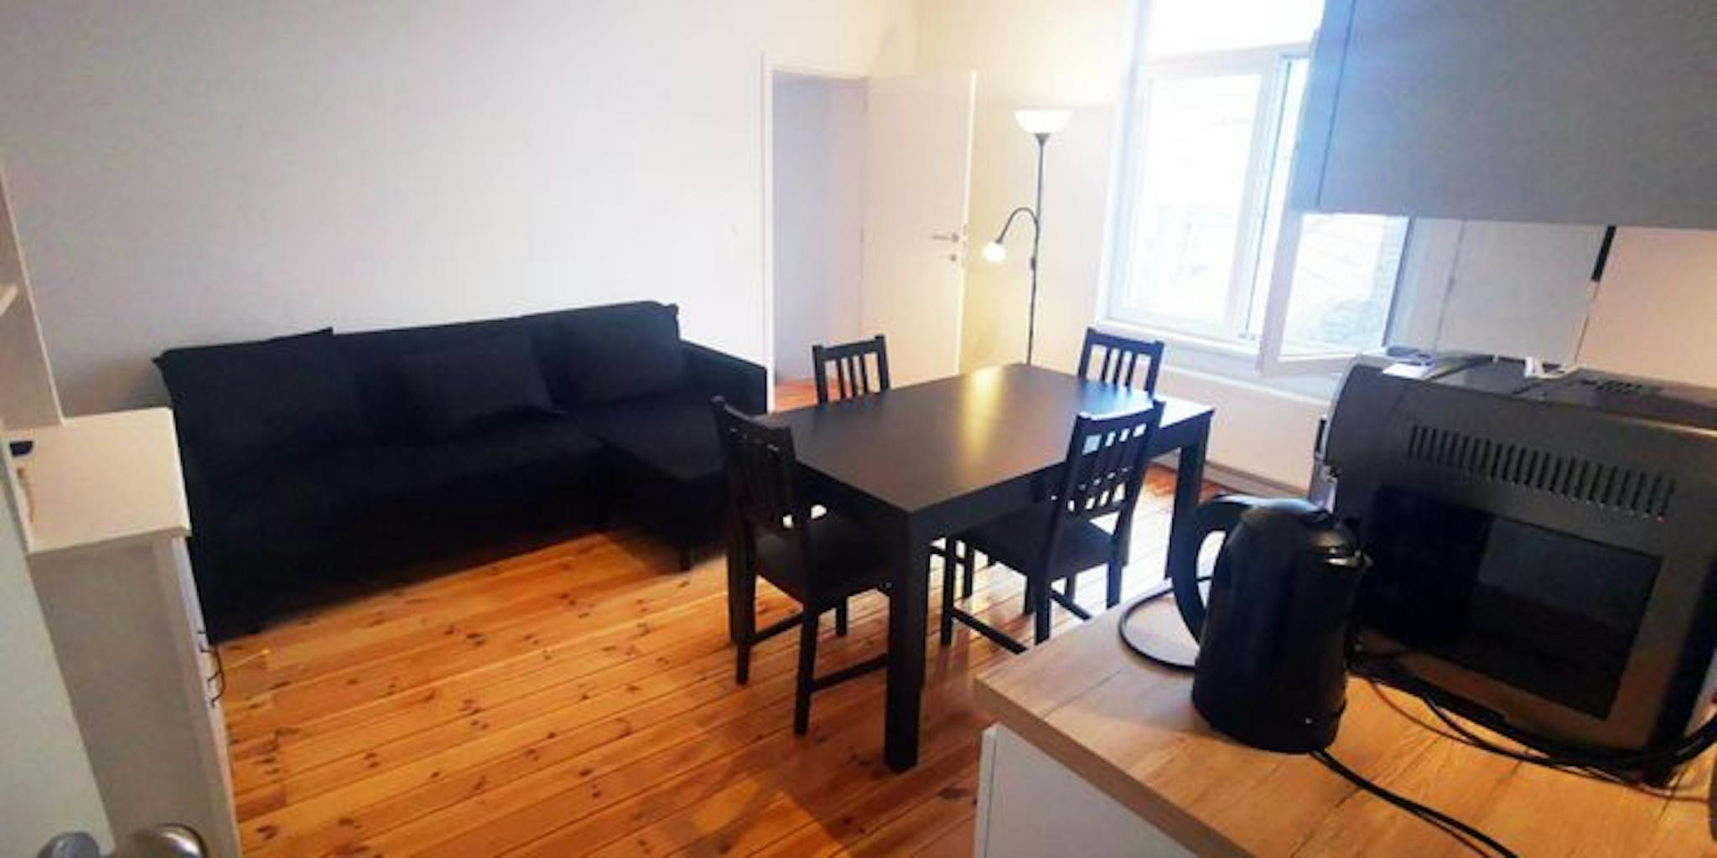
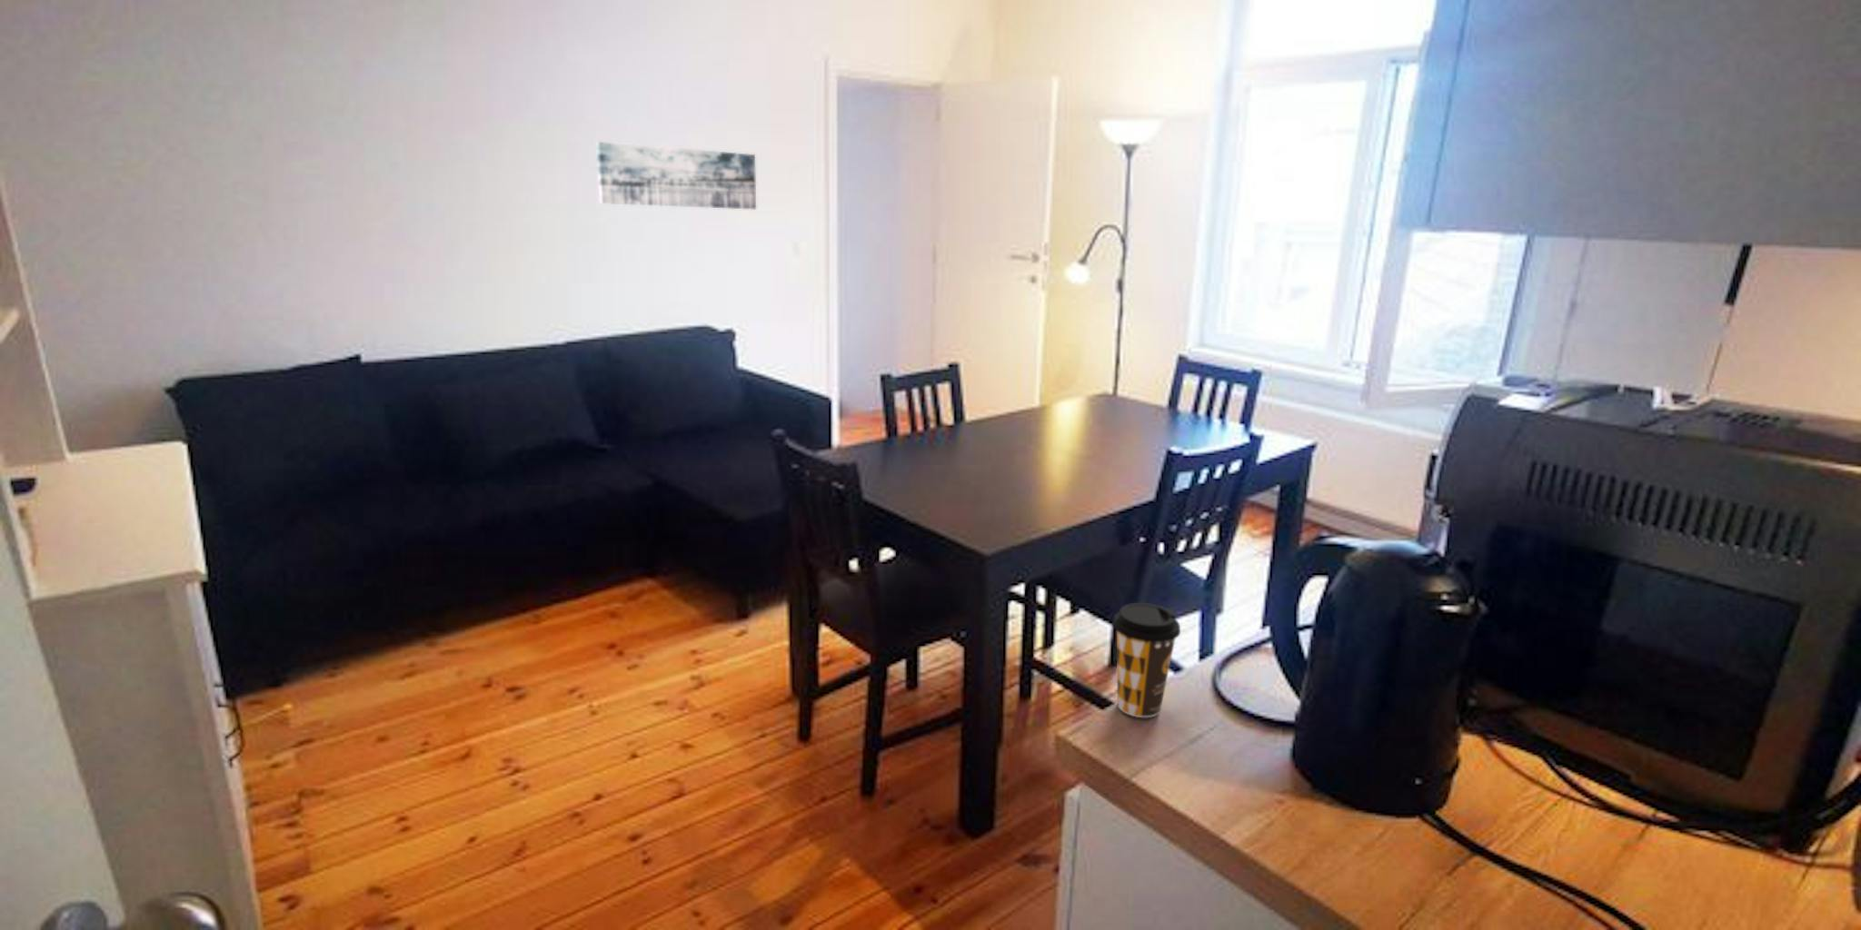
+ wall art [595,141,757,210]
+ coffee cup [1111,603,1181,719]
